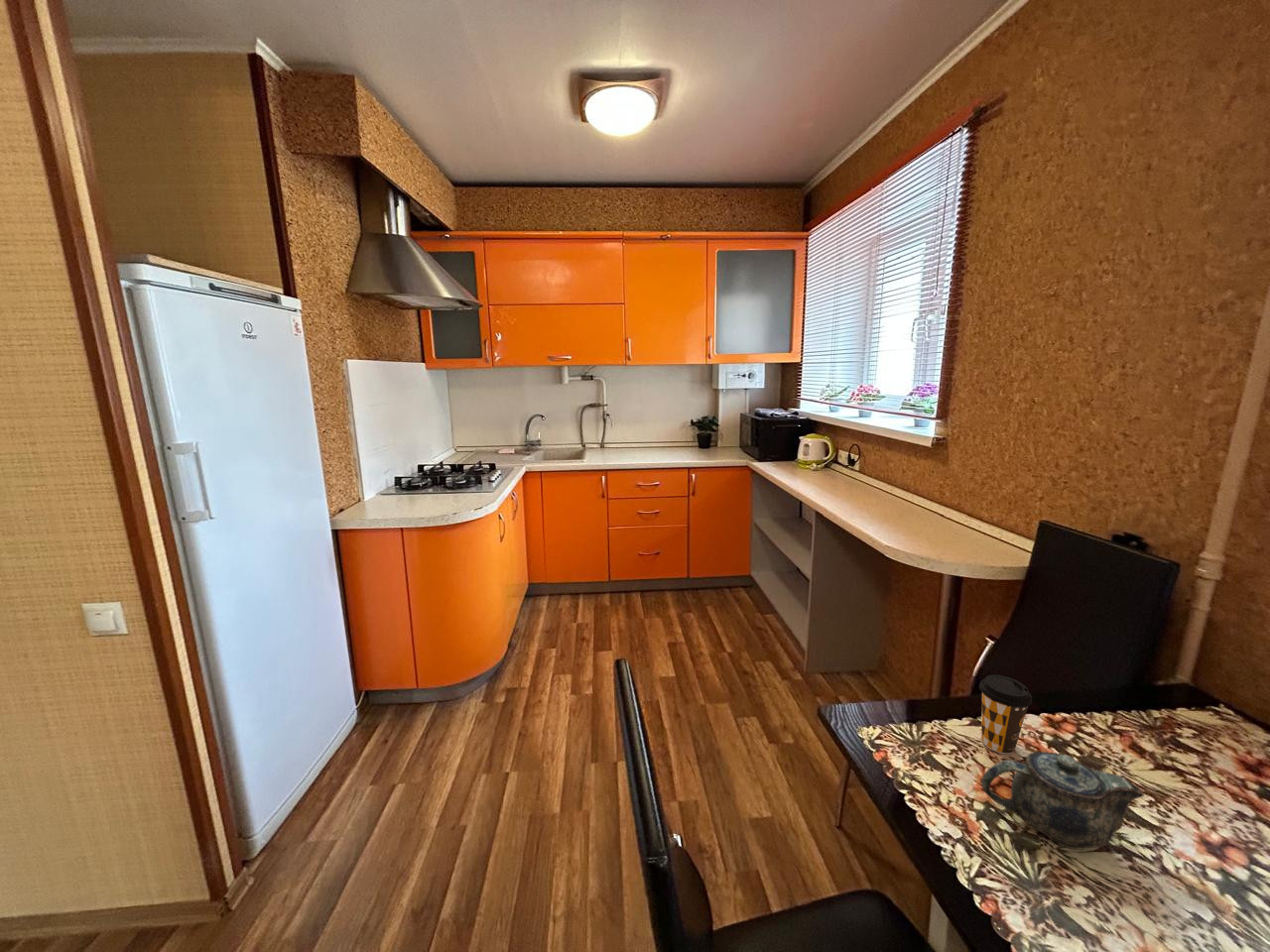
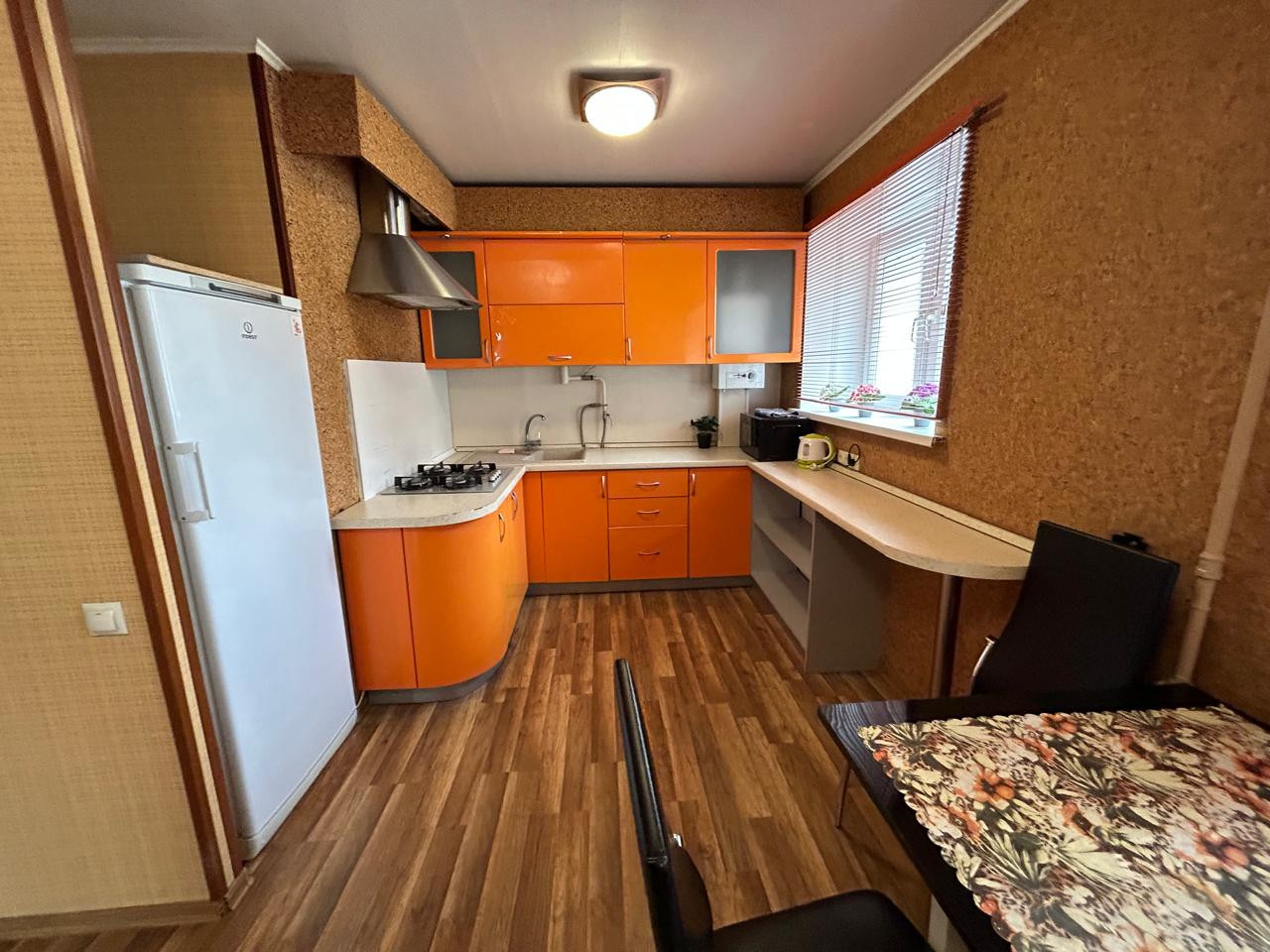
- chinaware [980,751,1145,850]
- coffee cup [978,674,1033,755]
